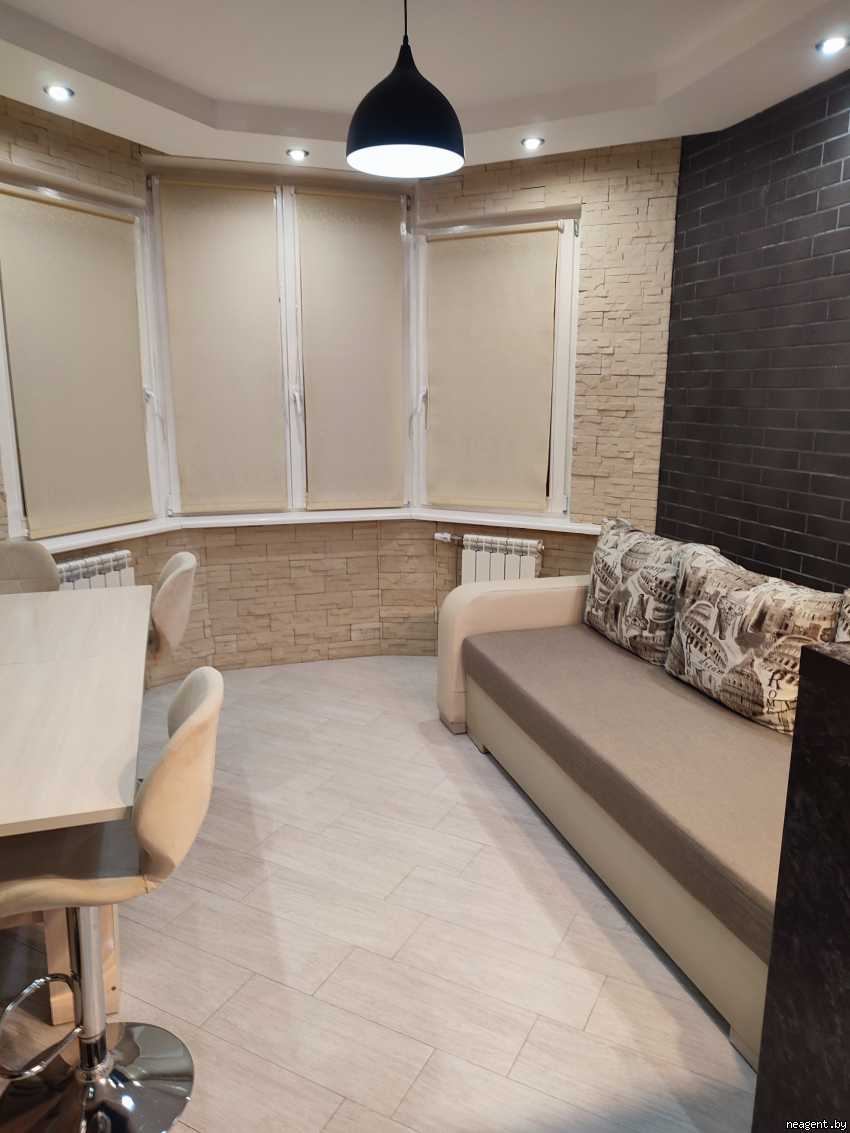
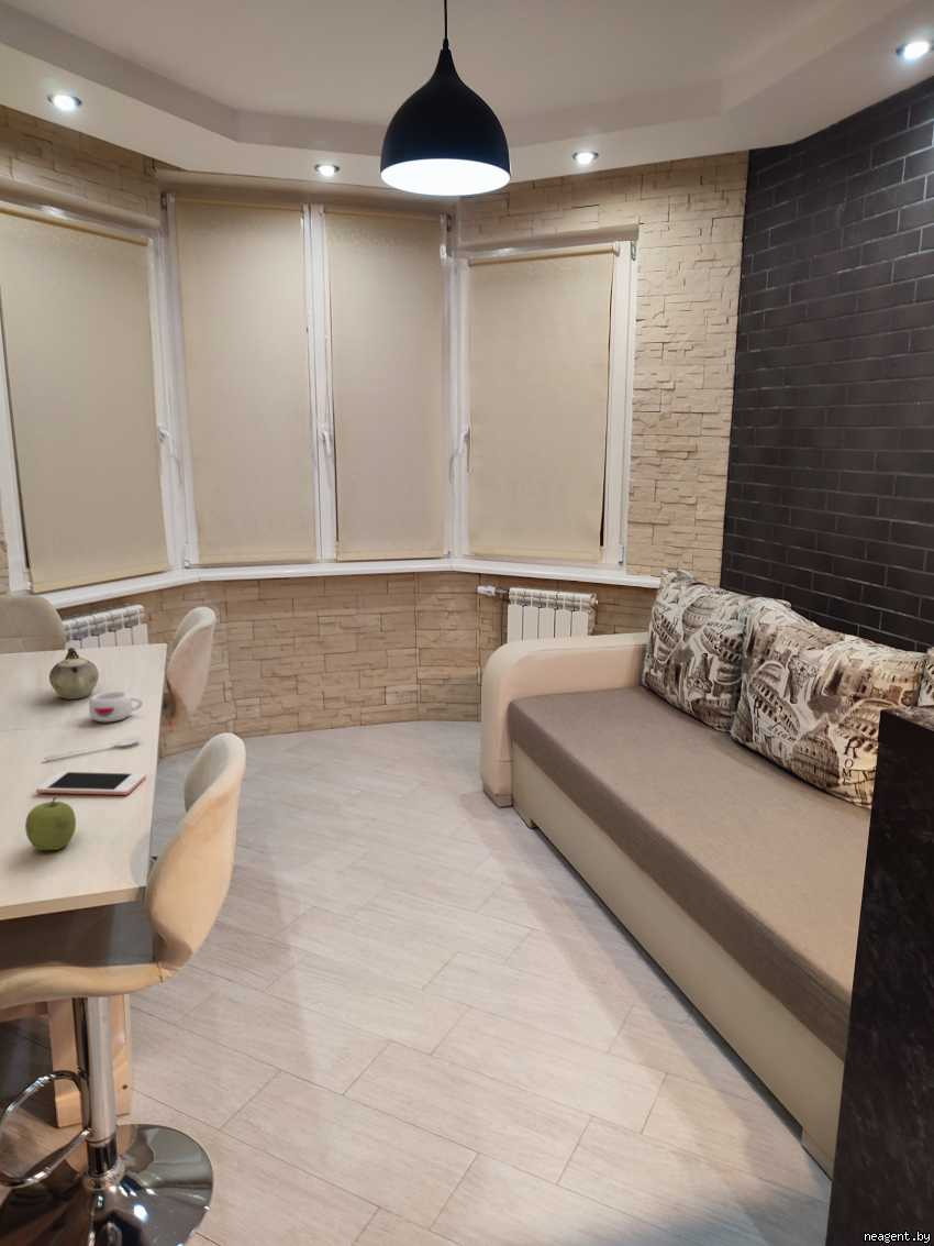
+ stirrer [43,735,144,761]
+ teapot [48,647,100,701]
+ cell phone [35,771,147,796]
+ fruit [24,797,77,851]
+ mug [88,690,144,723]
